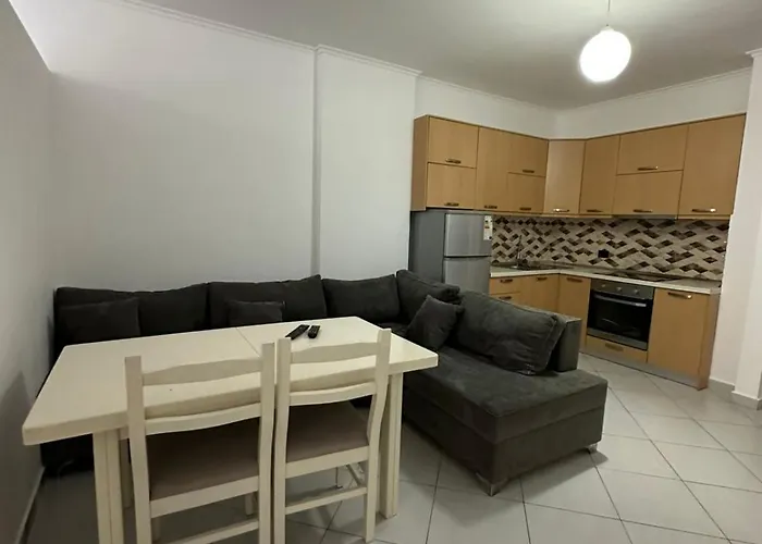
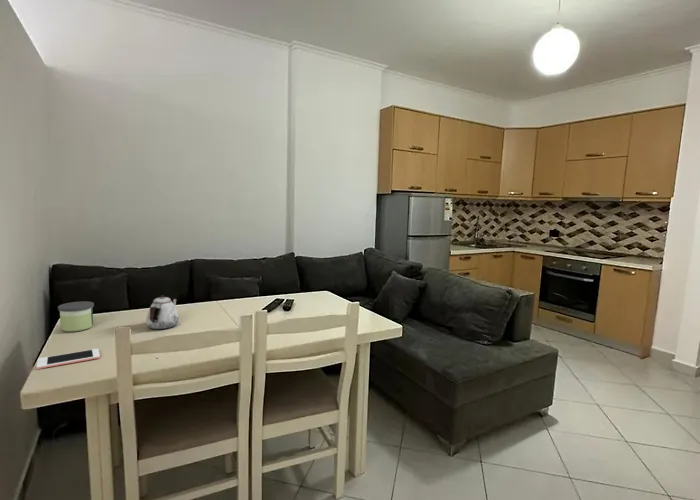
+ candle [57,300,95,333]
+ cell phone [36,348,101,370]
+ teapot [145,294,180,330]
